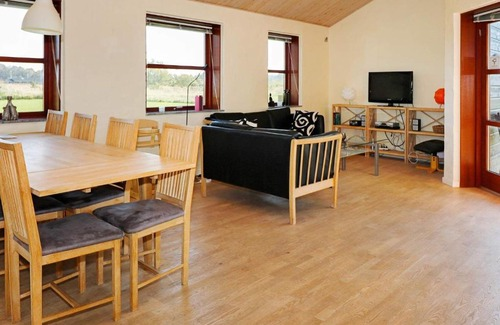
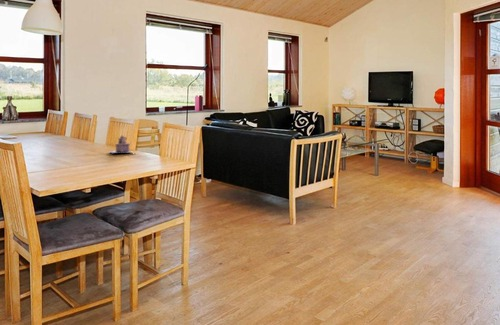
+ teapot [108,135,132,154]
